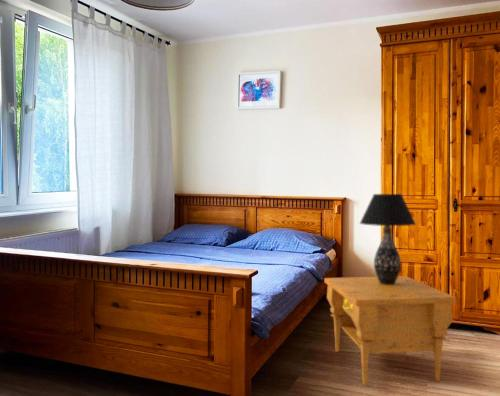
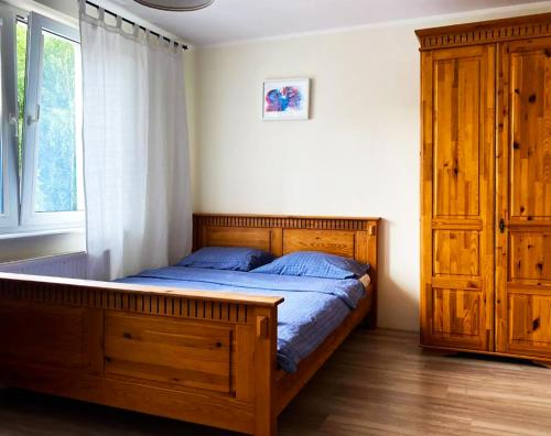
- table lamp [359,193,417,285]
- nightstand [324,275,457,386]
